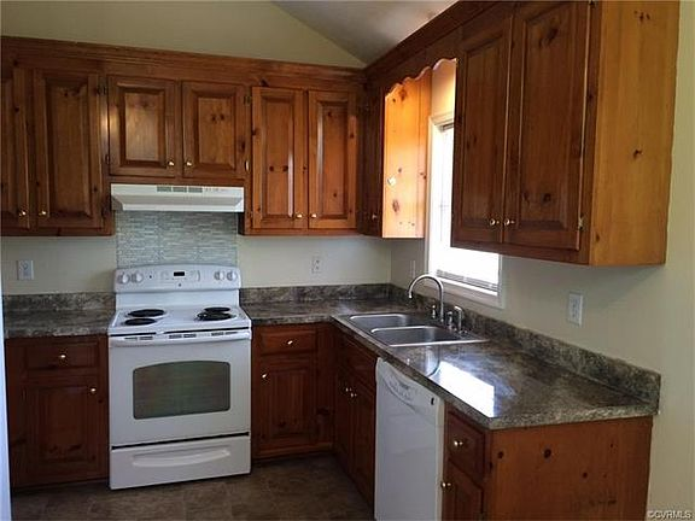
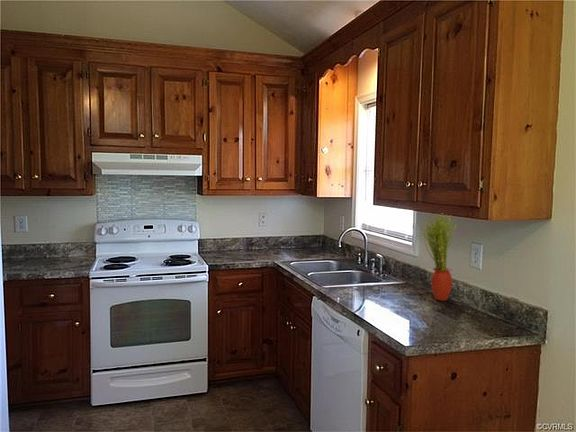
+ potted plant [420,213,458,302]
